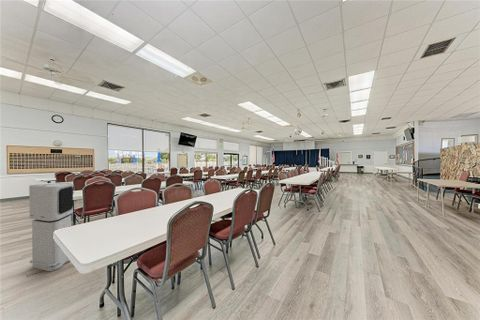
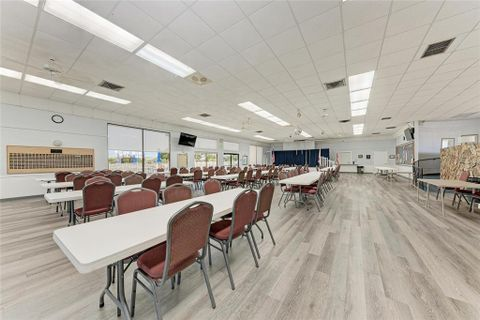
- air purifier [28,182,75,272]
